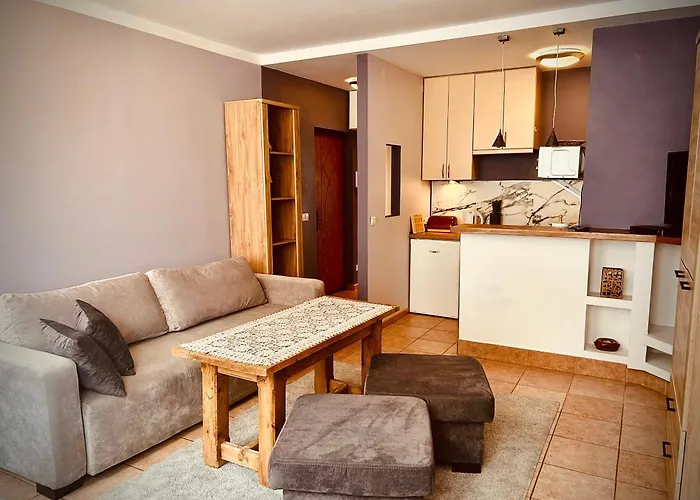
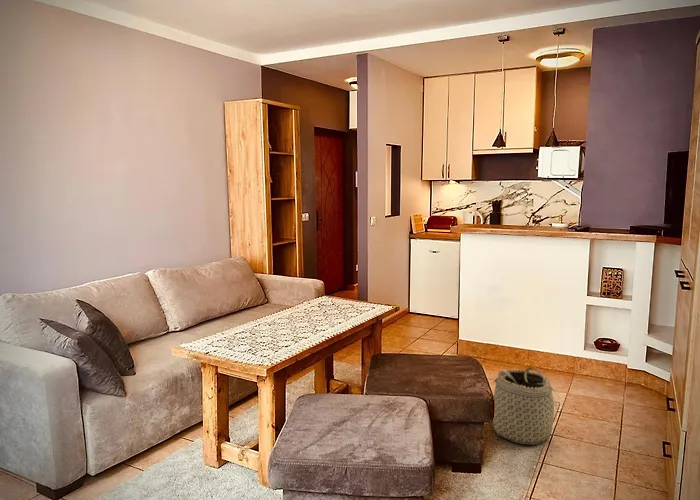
+ basket [491,366,567,446]
